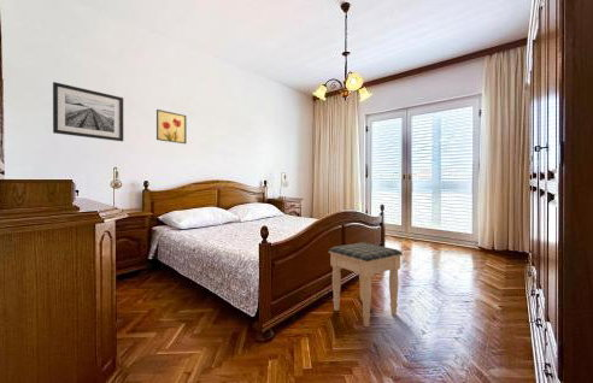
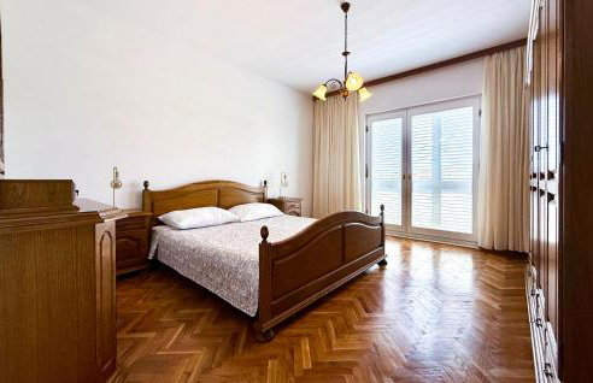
- wall art [52,81,124,142]
- wall art [155,108,188,145]
- footstool [328,242,404,328]
